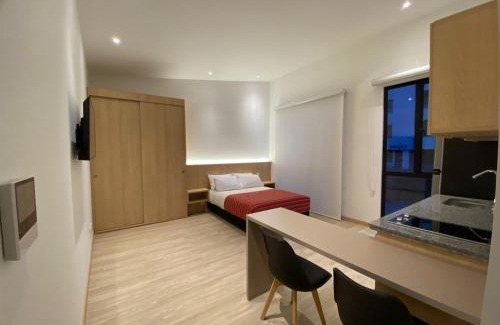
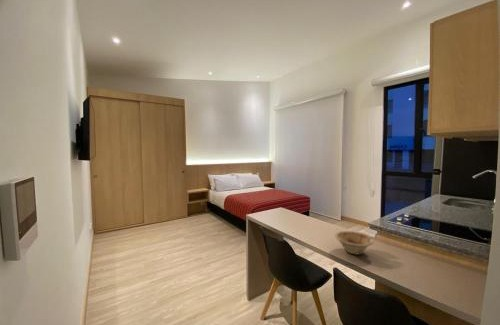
+ dish [334,230,375,256]
